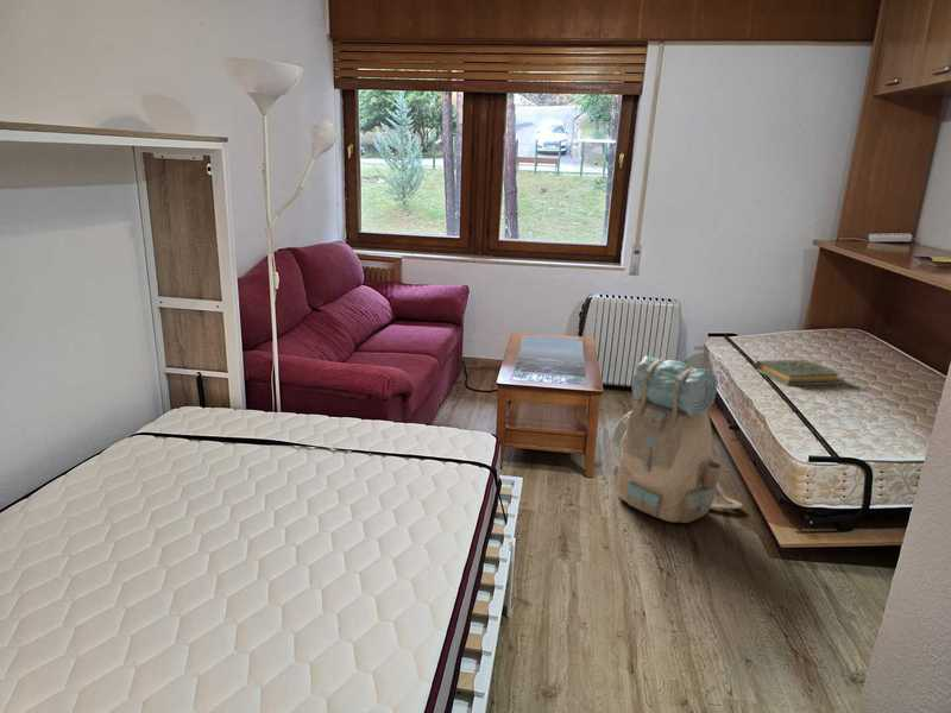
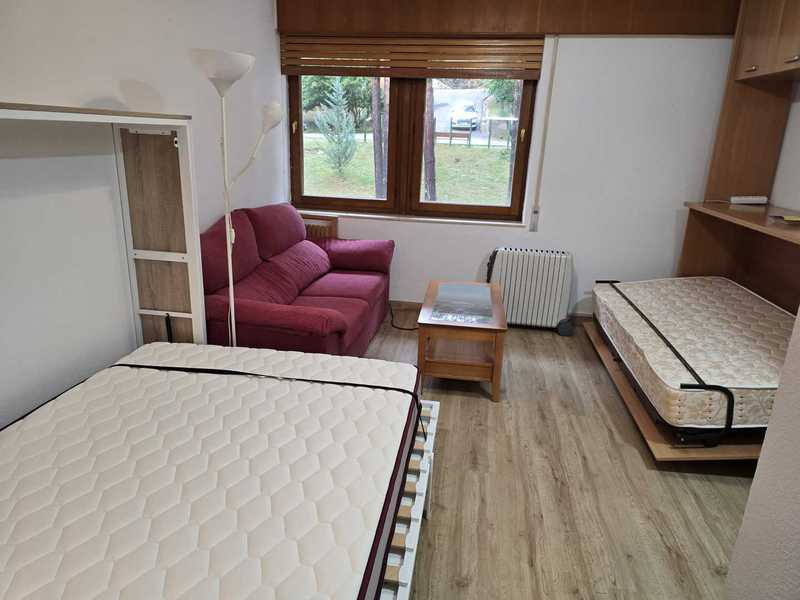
- hardback book [754,358,844,386]
- backpack [610,355,744,524]
